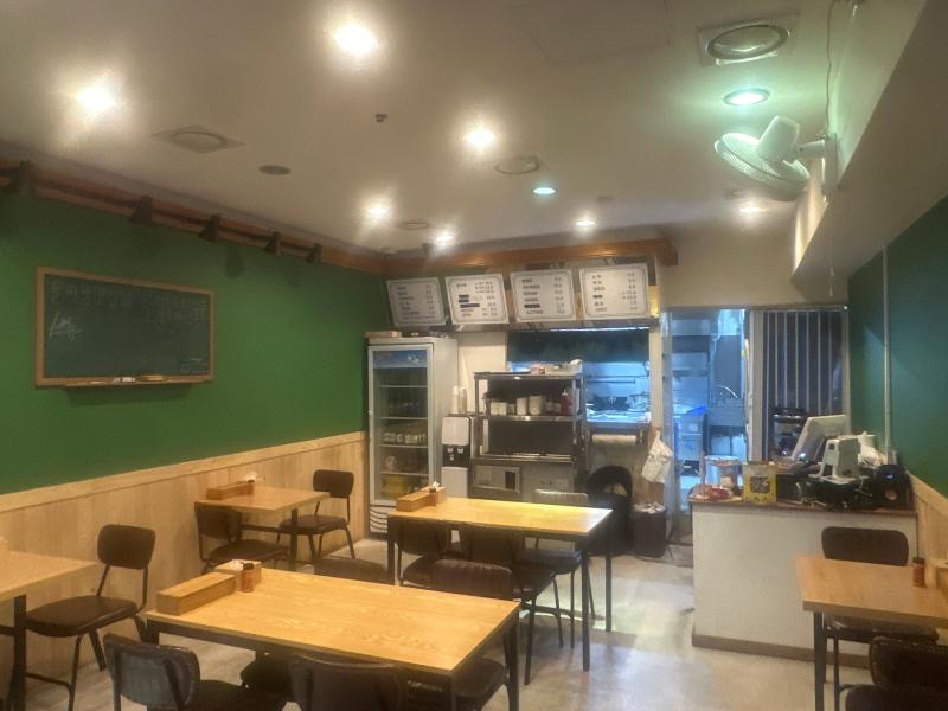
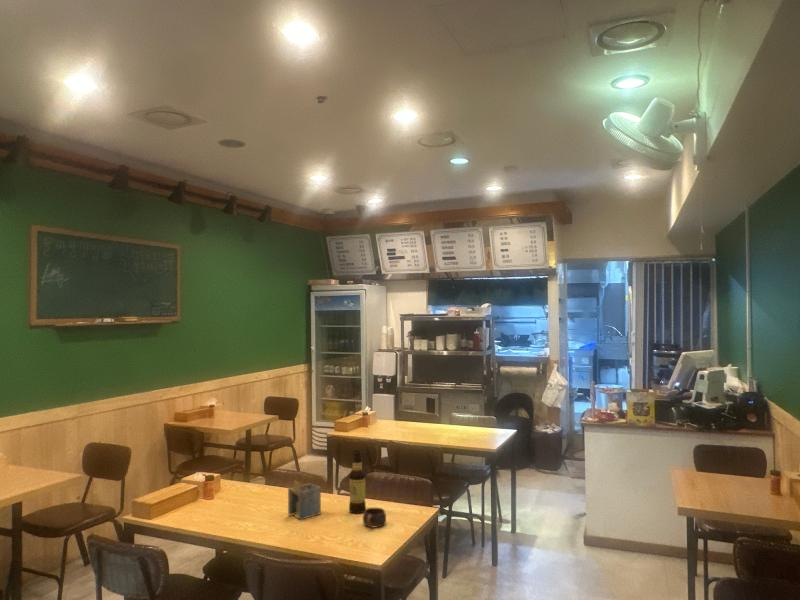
+ bottle [348,450,367,514]
+ napkin holder [287,479,322,521]
+ cup [362,507,387,528]
